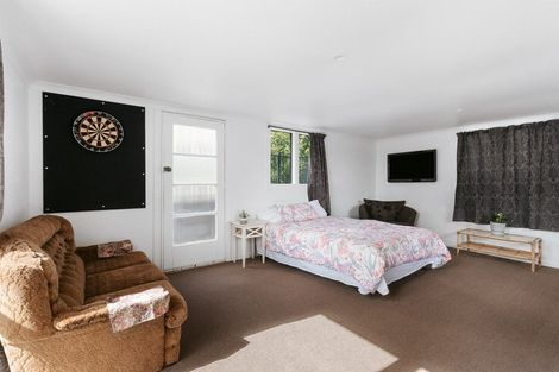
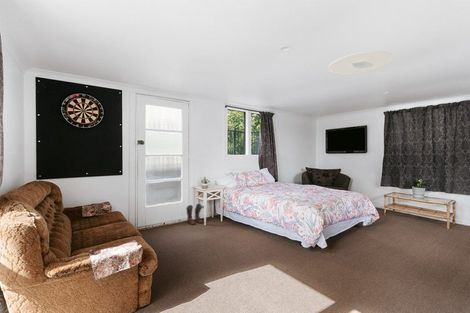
+ ceiling light [327,50,394,75]
+ boots [185,203,205,226]
